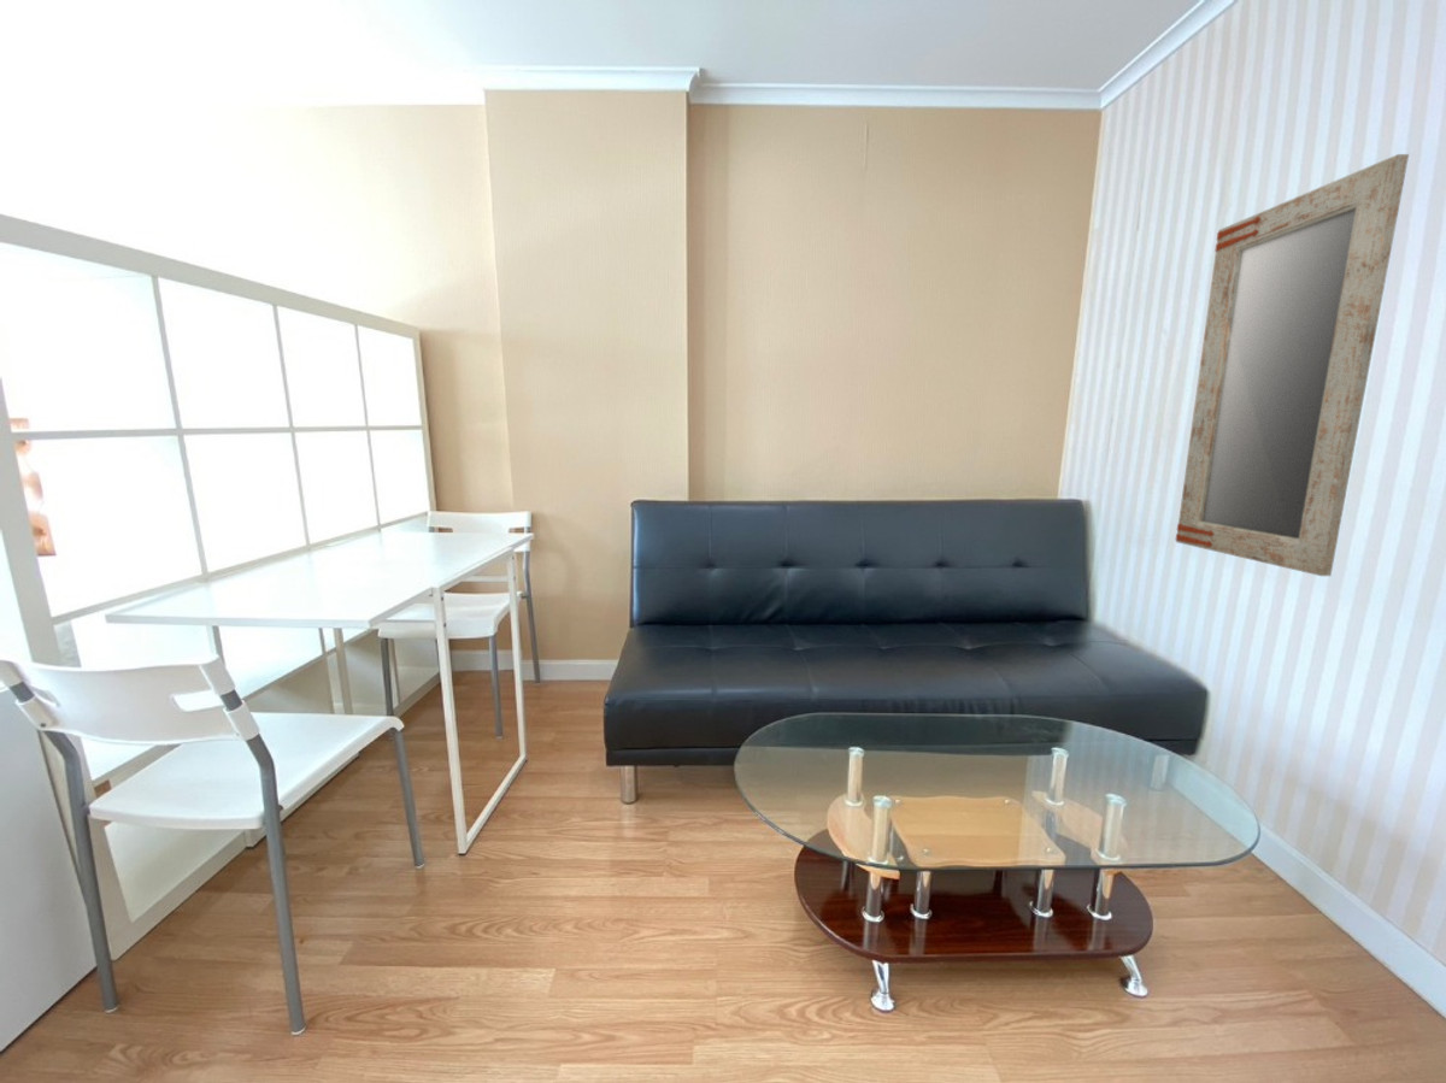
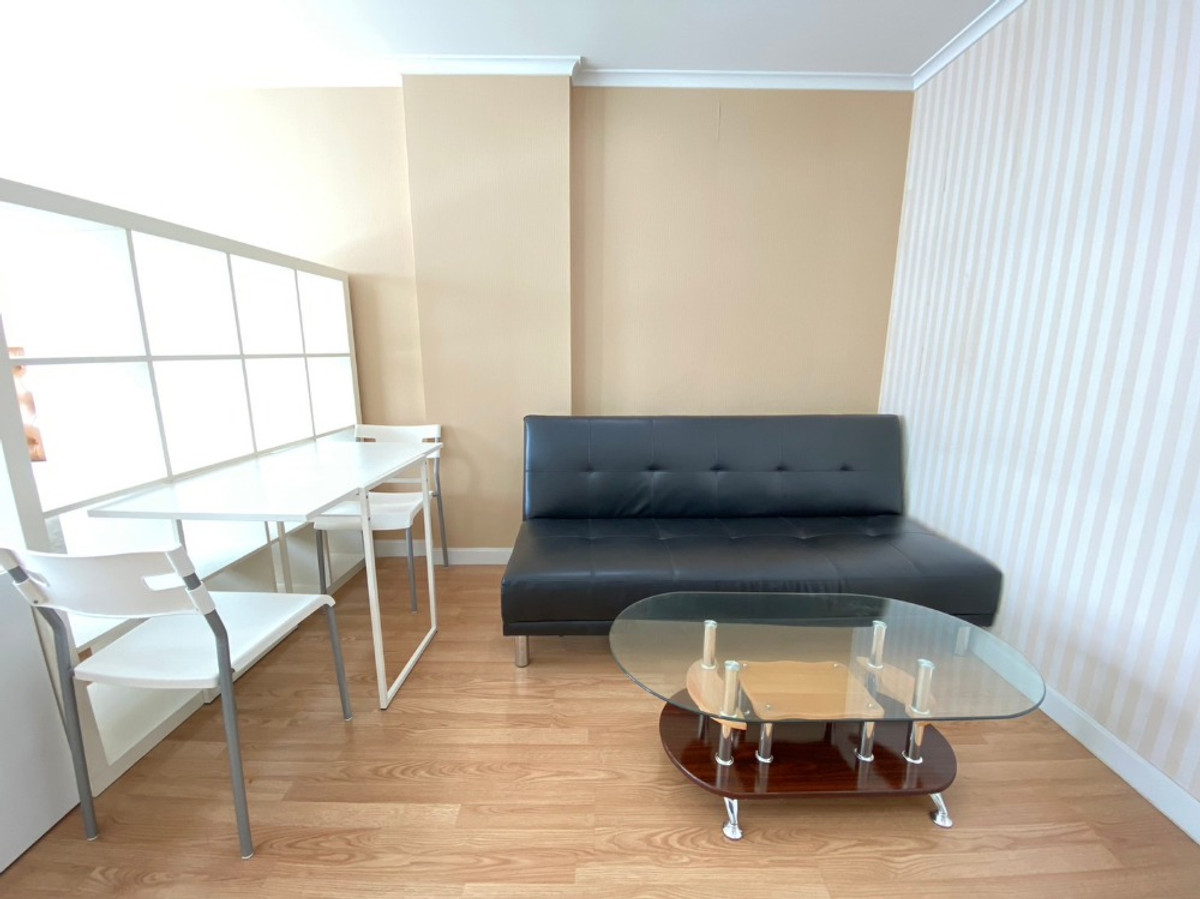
- home mirror [1175,153,1410,577]
